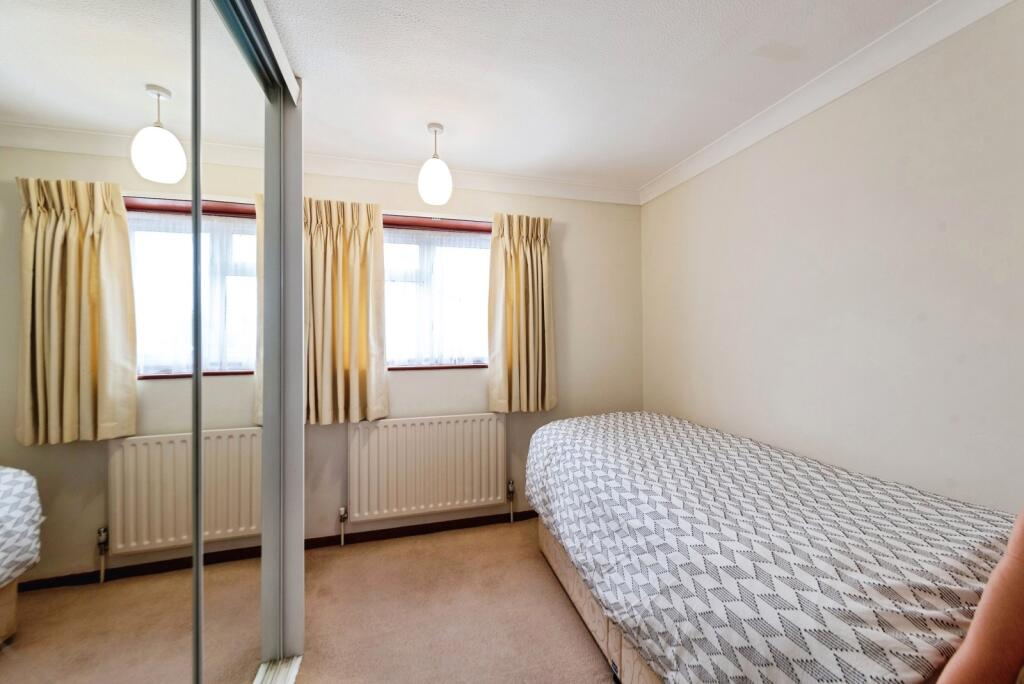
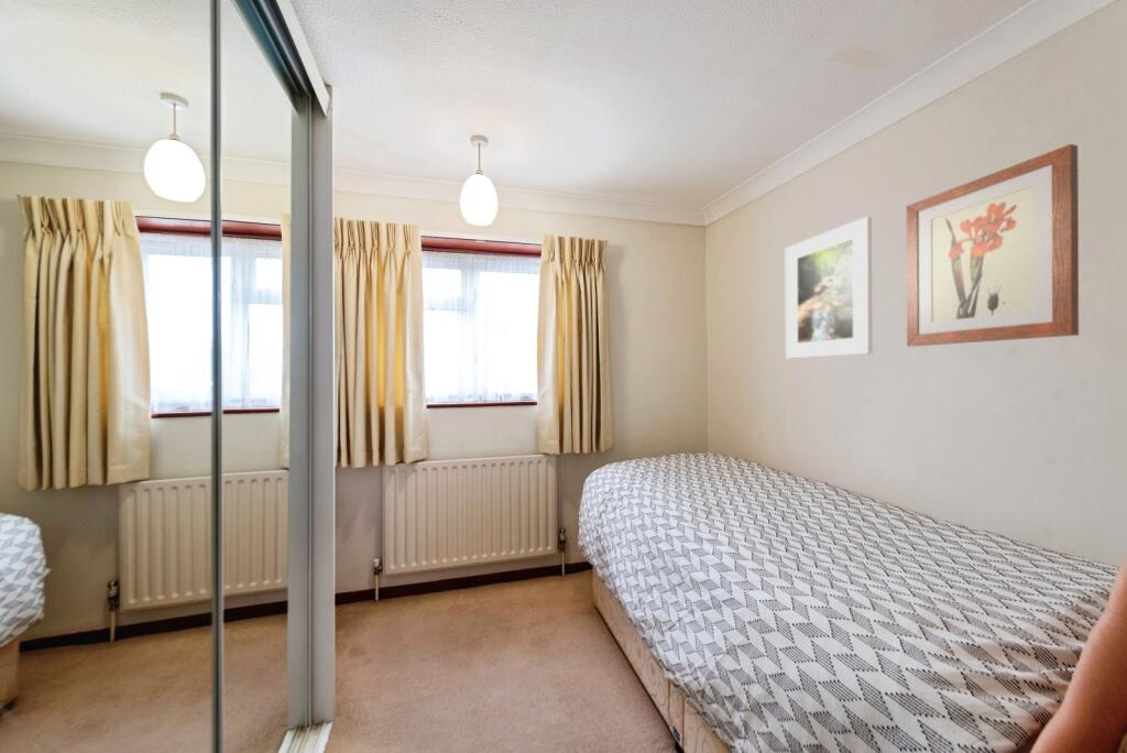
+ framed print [785,215,873,360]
+ wall art [906,143,1080,348]
